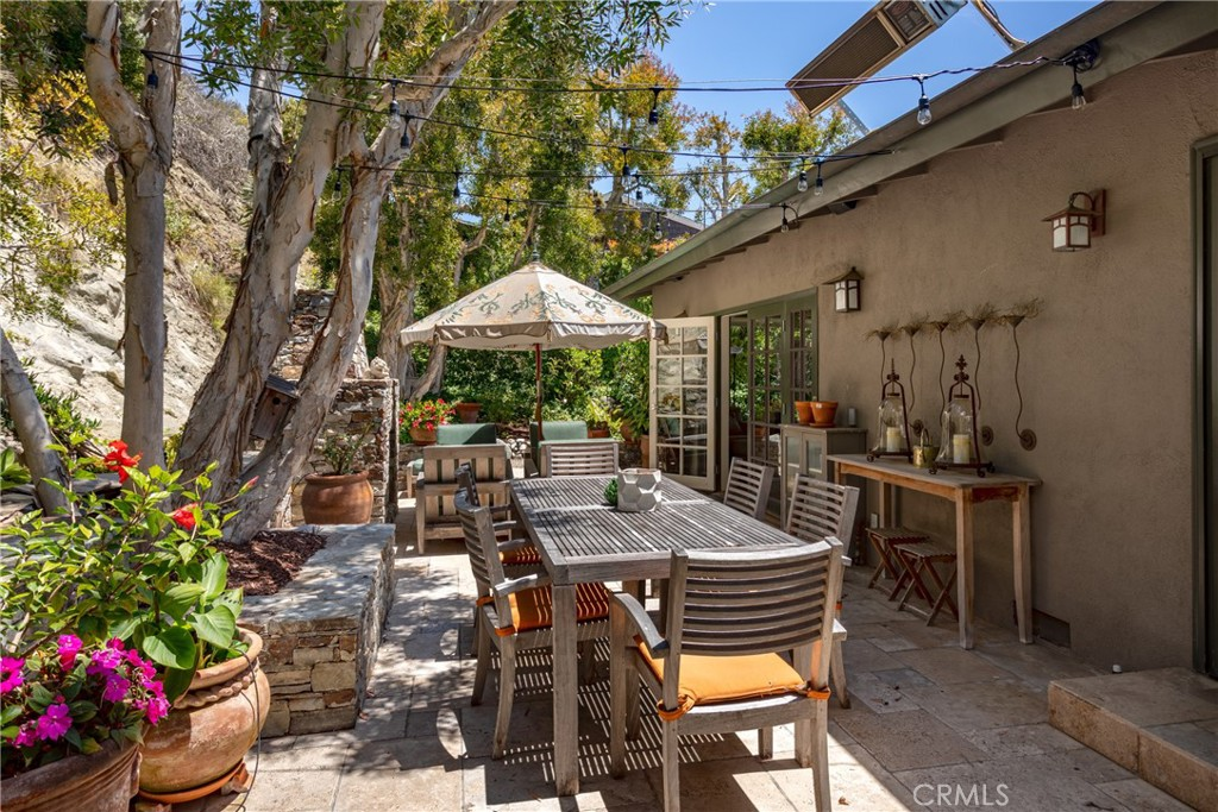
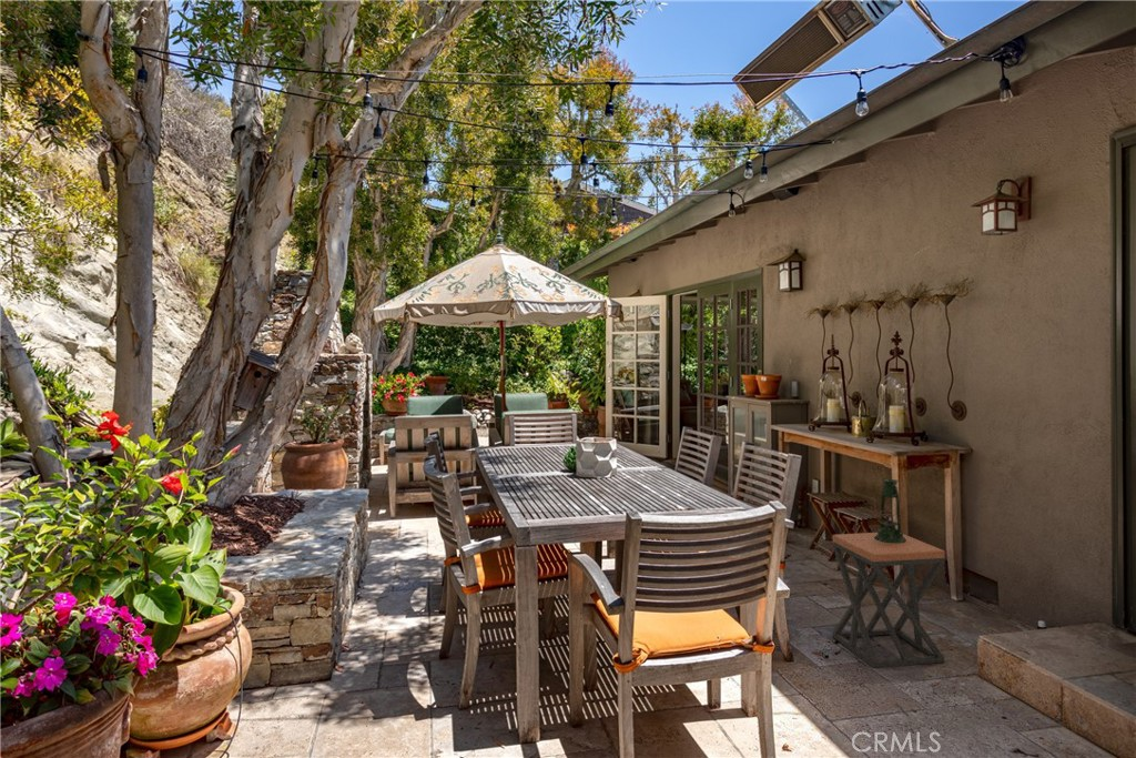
+ stool [832,532,946,669]
+ lantern [873,475,906,544]
